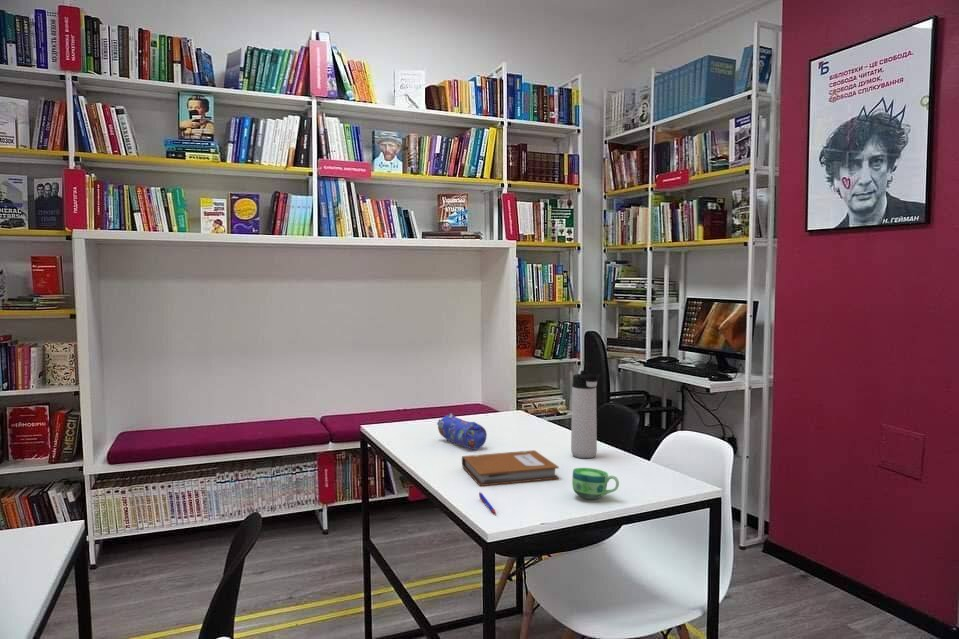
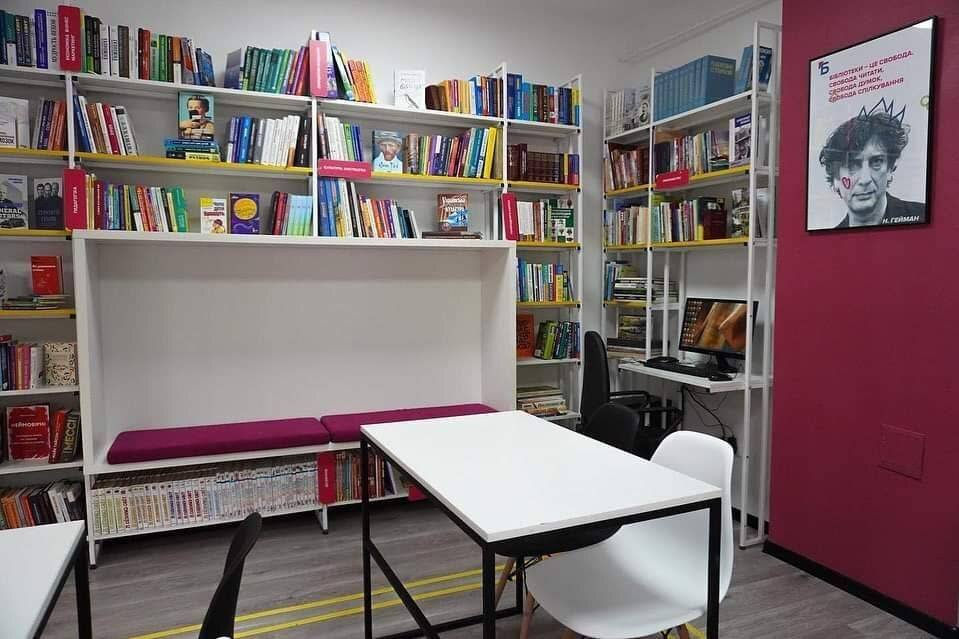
- pencil case [436,413,488,451]
- notebook [461,449,560,487]
- thermos bottle [570,369,601,459]
- cup [571,467,620,500]
- pen [478,491,497,515]
